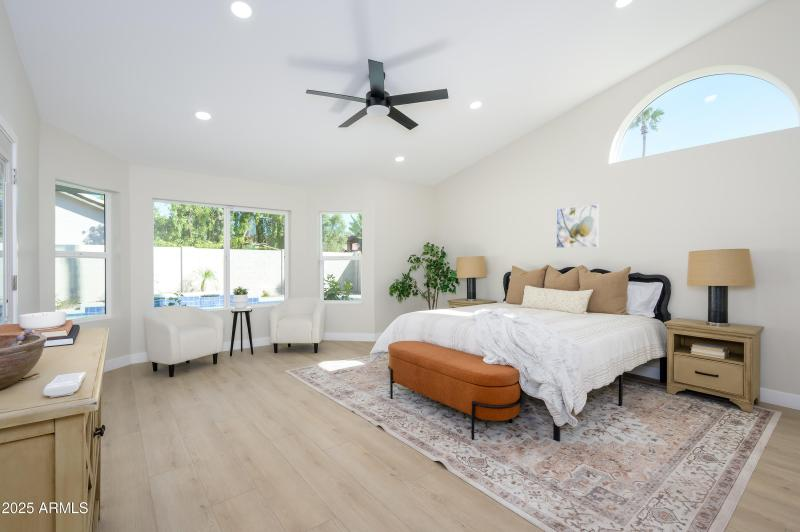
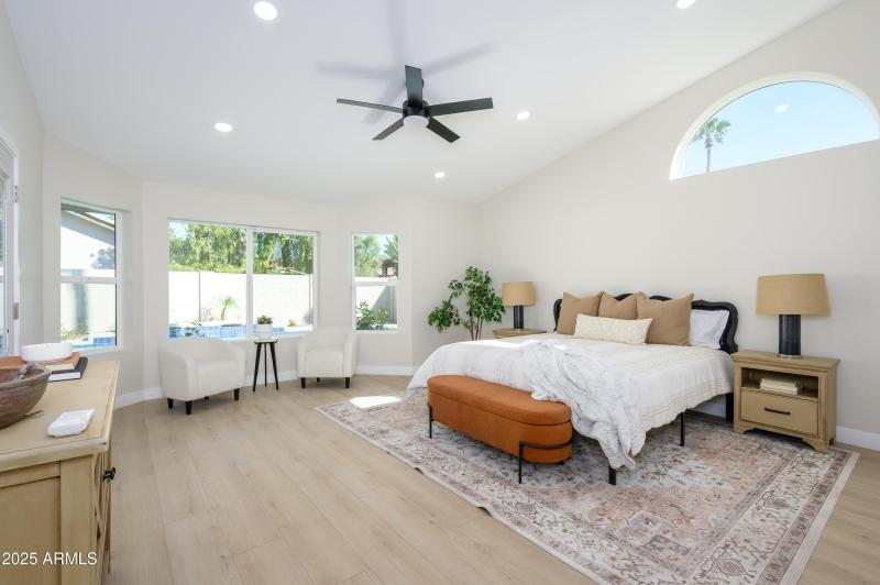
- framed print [555,203,600,249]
